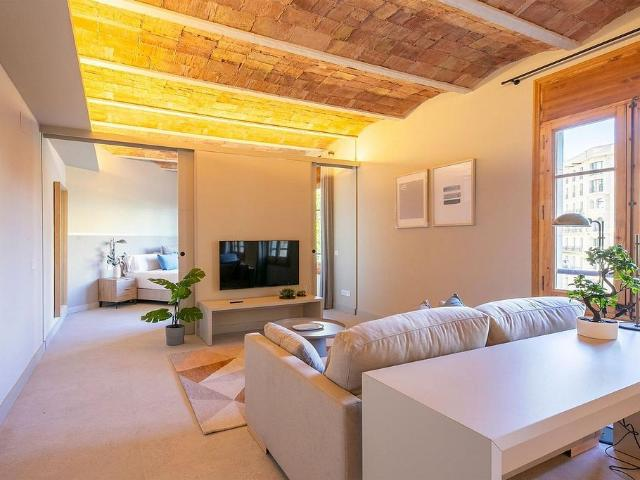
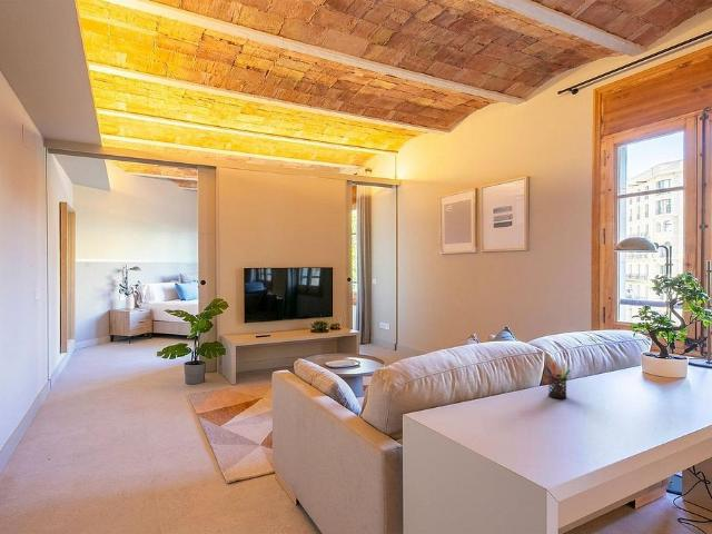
+ pen holder [544,362,572,399]
